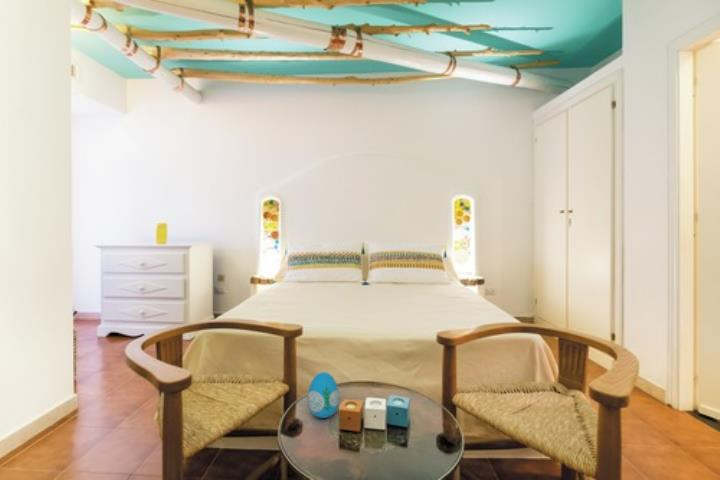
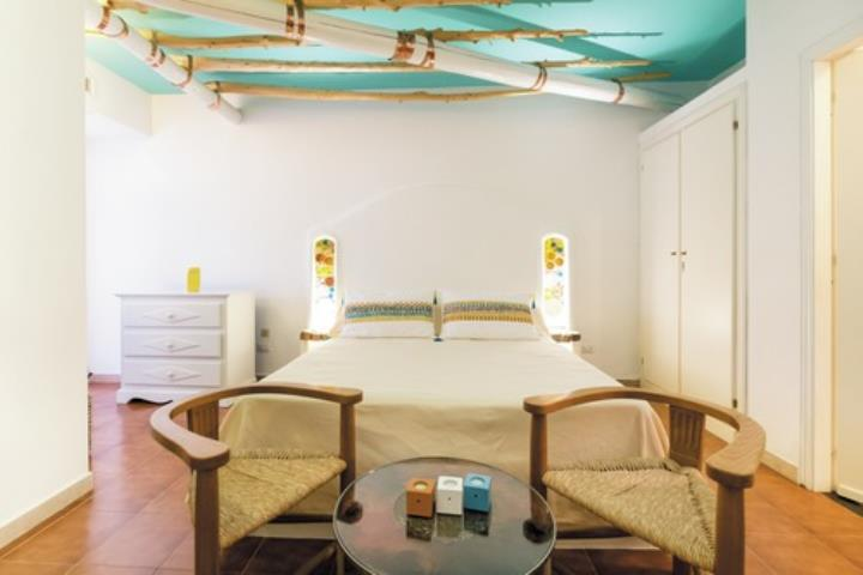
- decorative egg [306,371,340,419]
